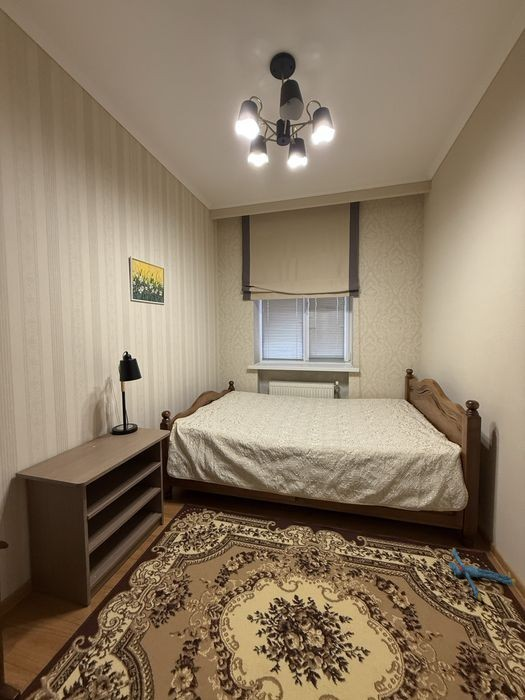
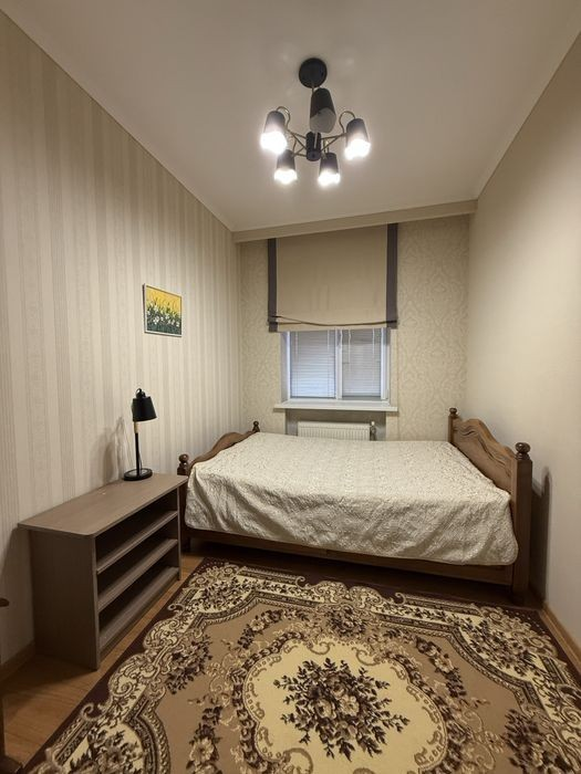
- plush toy [448,547,517,602]
